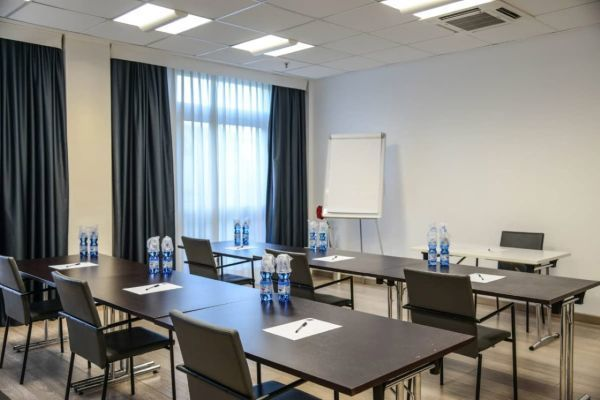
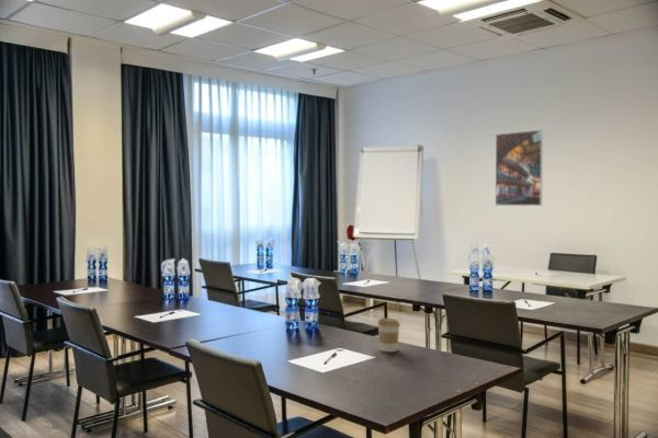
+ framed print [495,129,544,207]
+ coffee cup [376,318,401,353]
